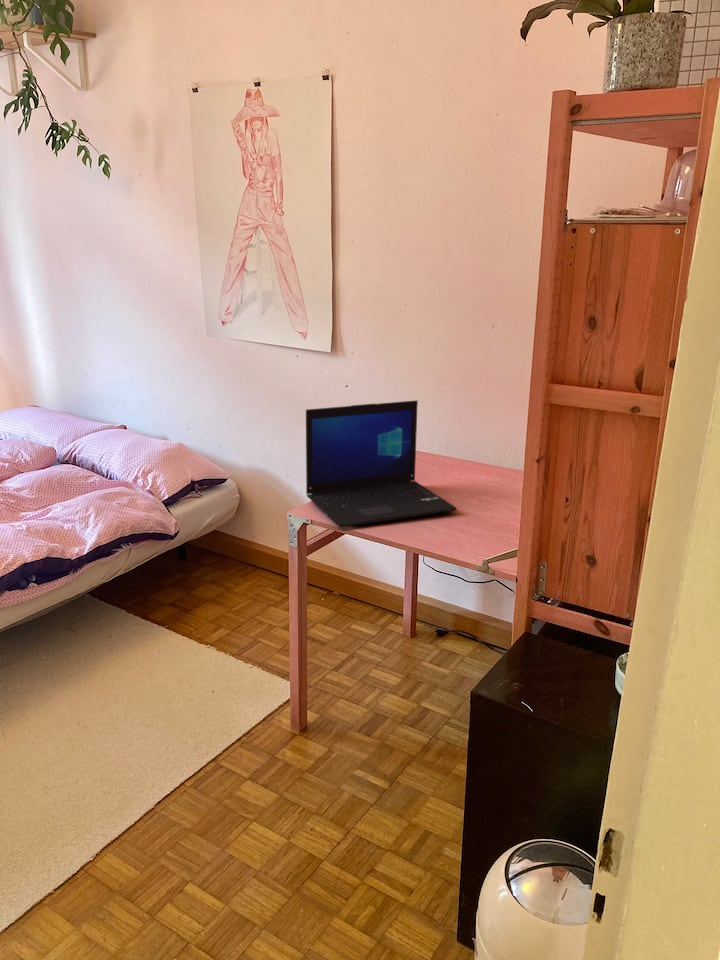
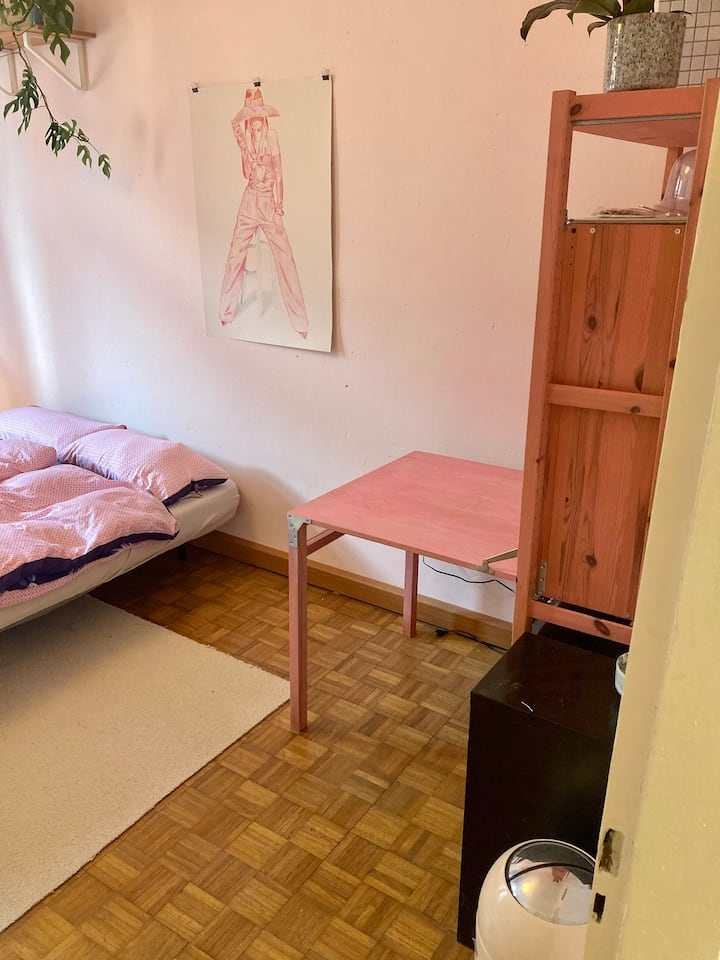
- laptop [305,399,458,529]
